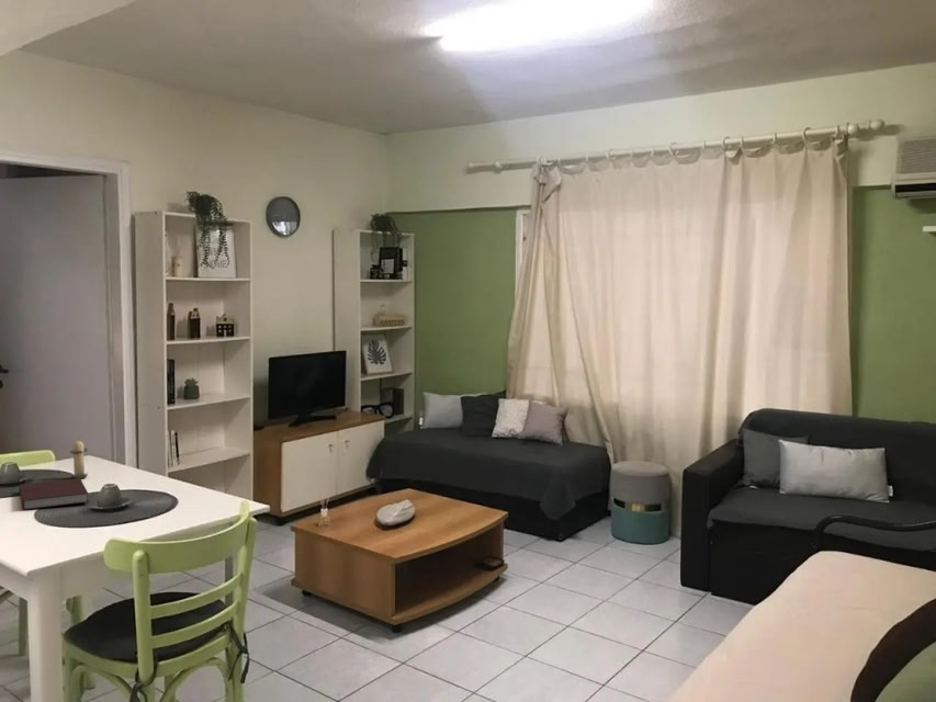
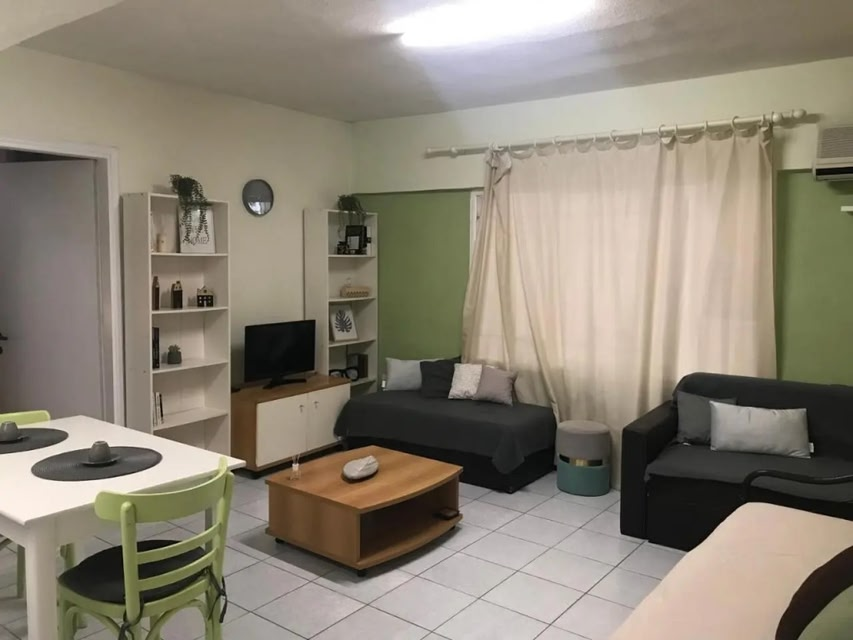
- candle [68,437,90,479]
- notebook [18,478,89,511]
